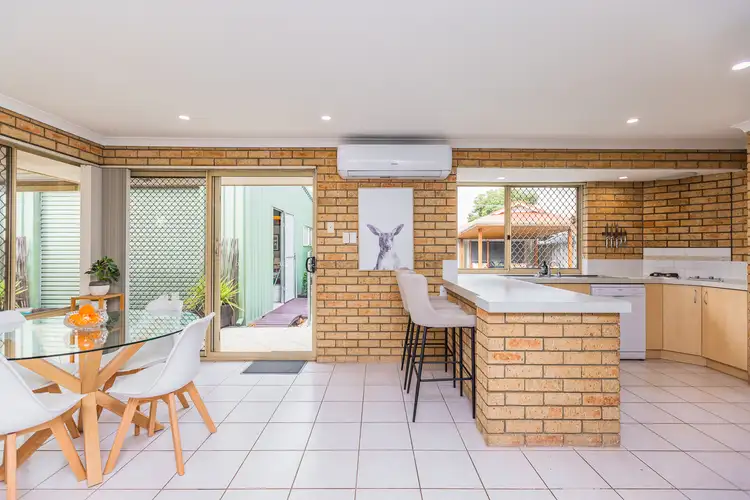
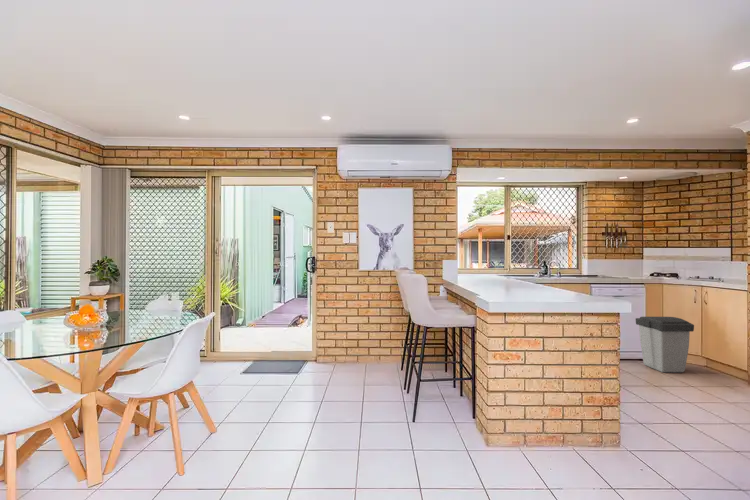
+ trash can [635,316,695,373]
